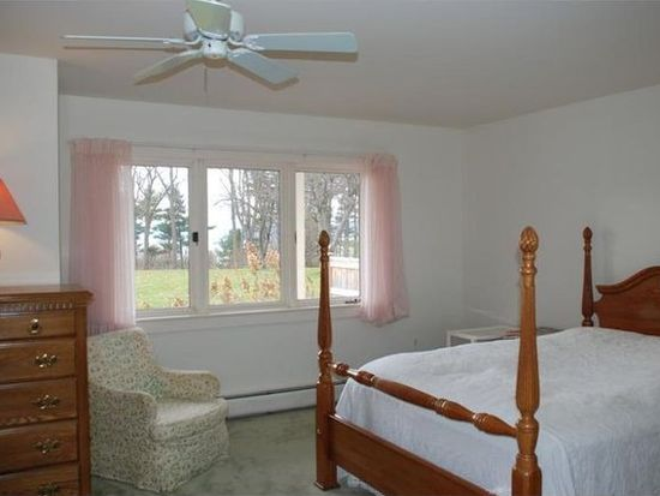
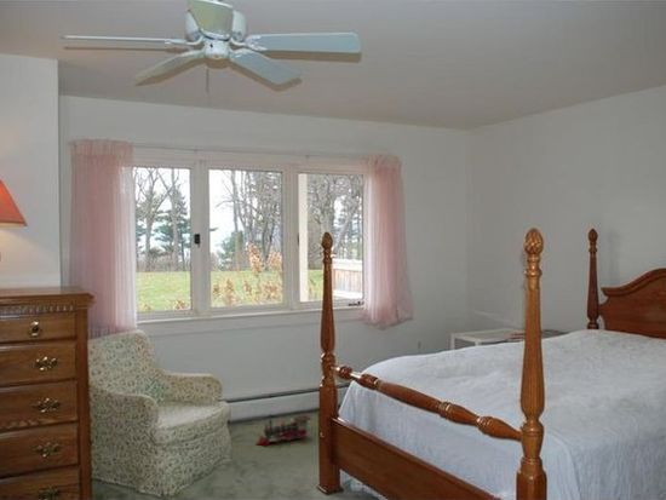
+ toy train [256,414,312,446]
